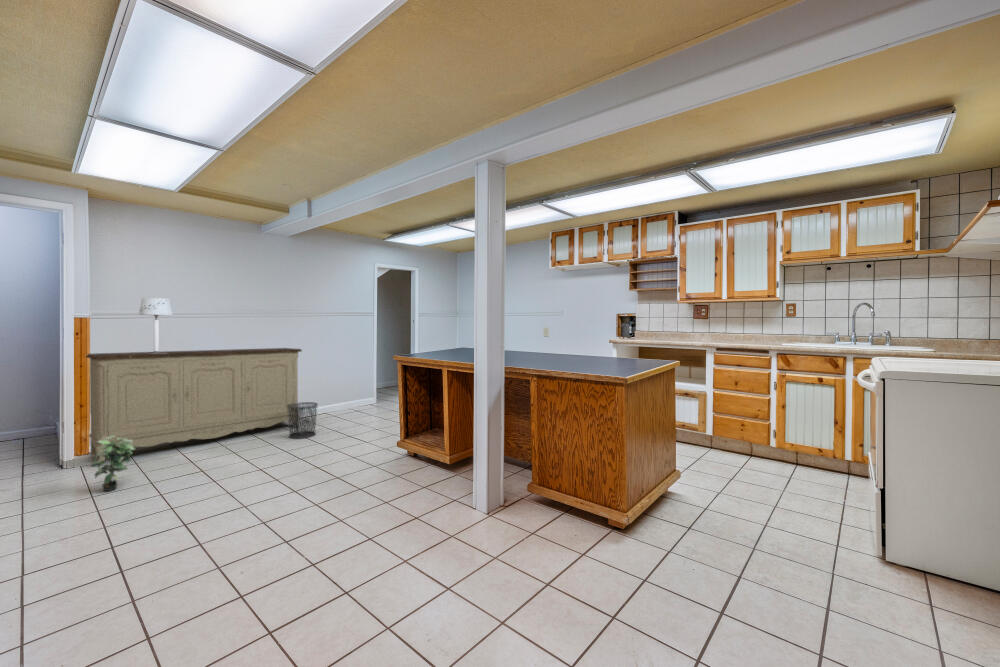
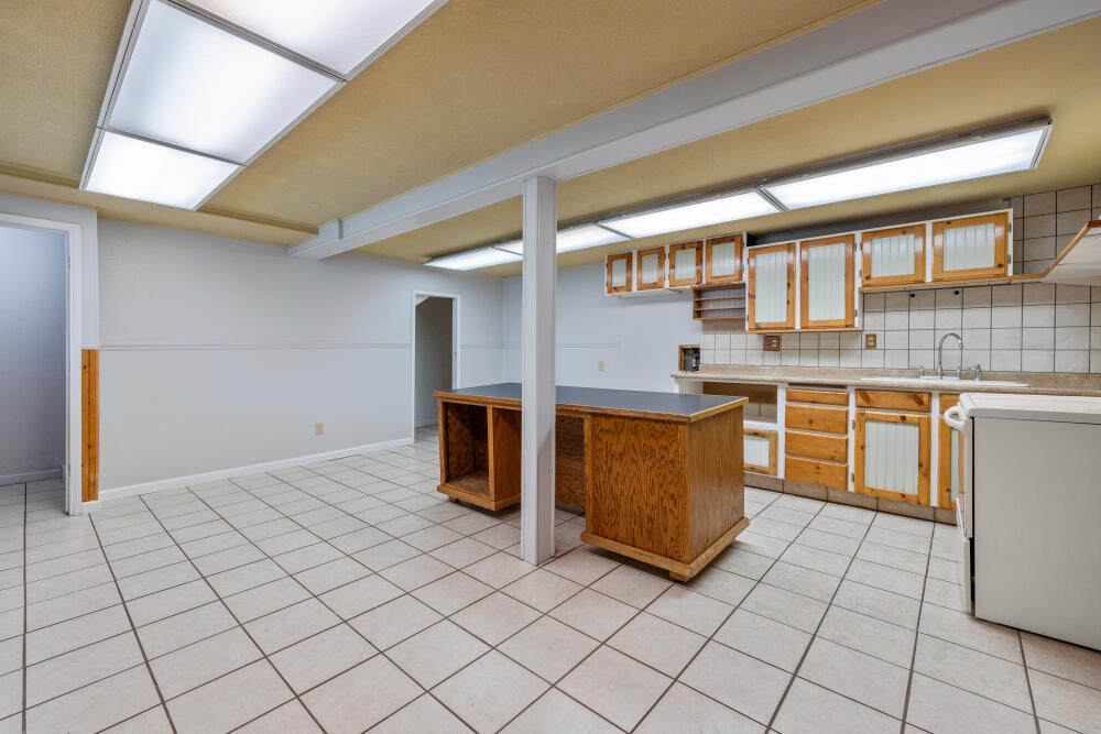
- sideboard [85,347,303,461]
- table lamp [138,297,174,353]
- potted plant [89,436,136,492]
- trash can [286,401,319,439]
